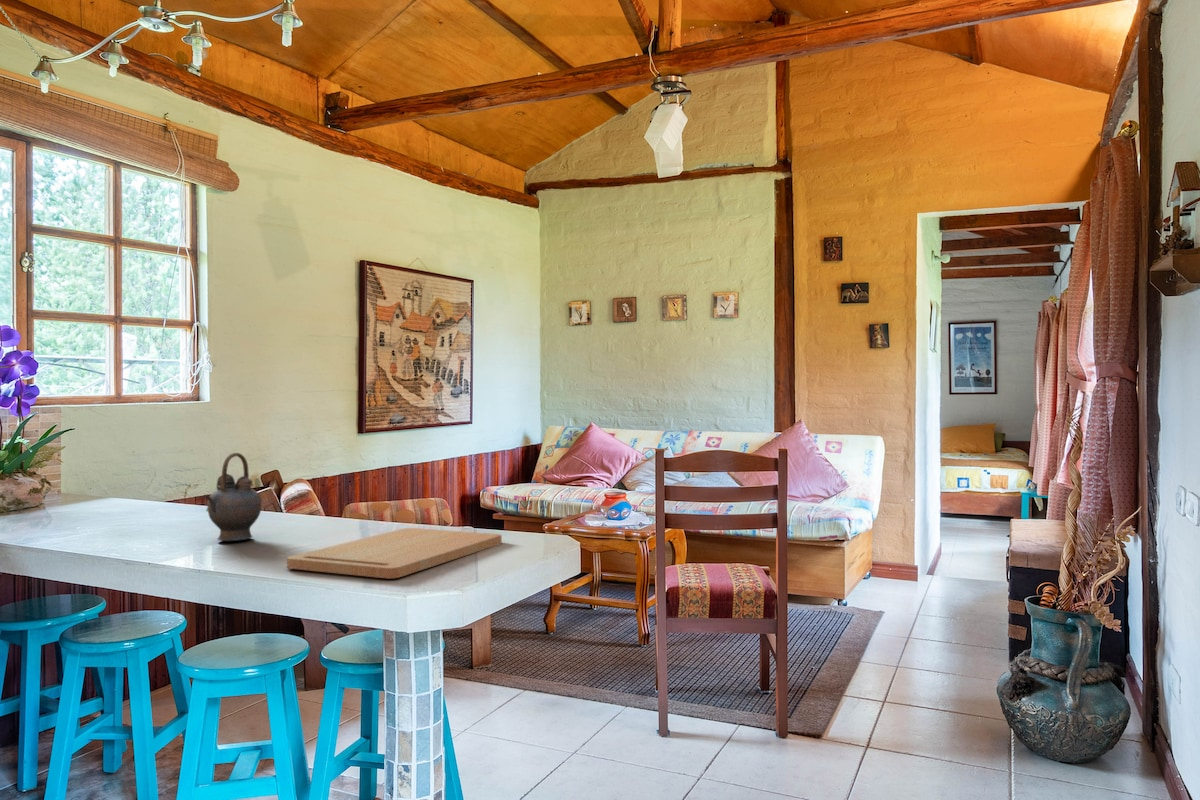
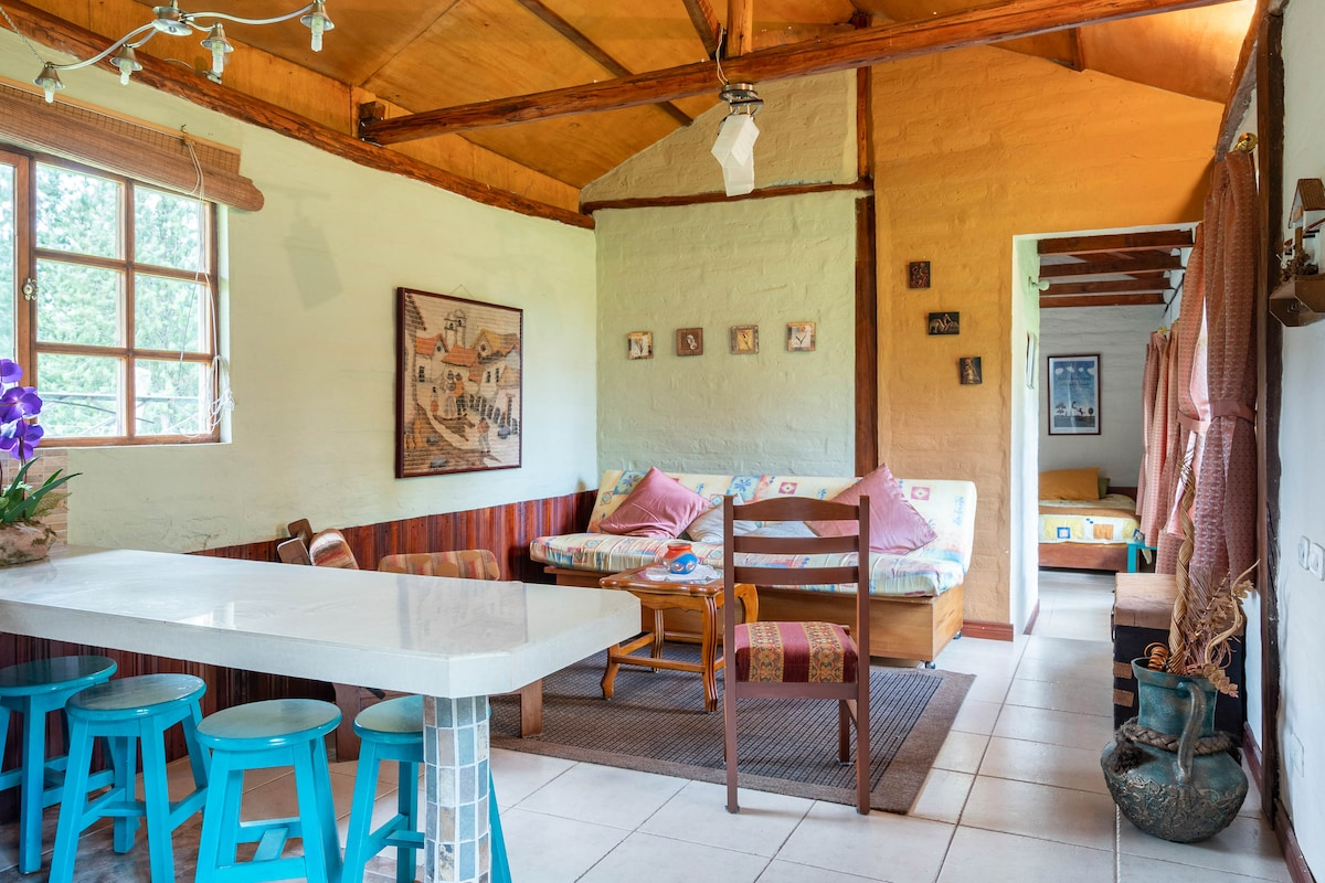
- teapot [203,452,263,542]
- cutting board [286,527,503,579]
